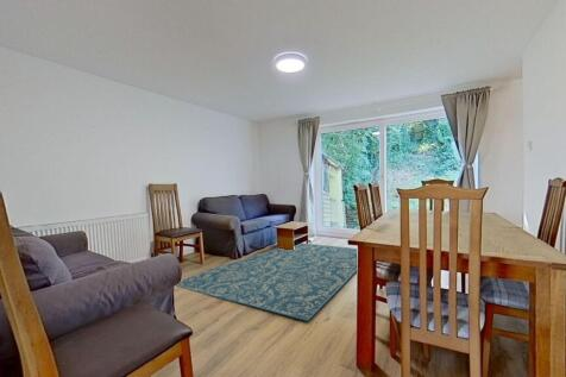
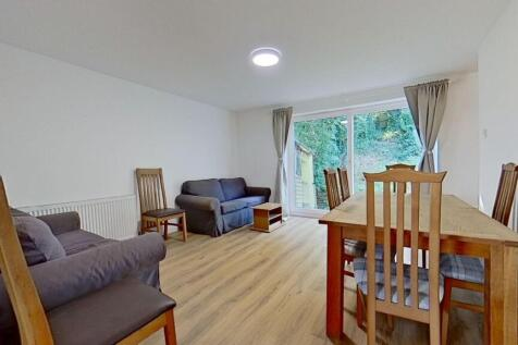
- rug [175,241,358,322]
